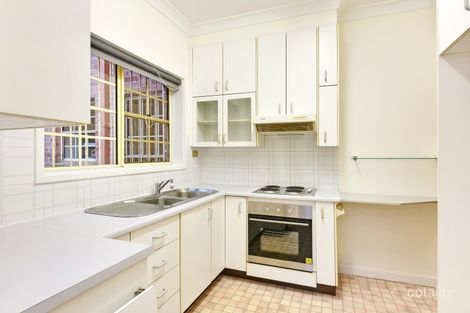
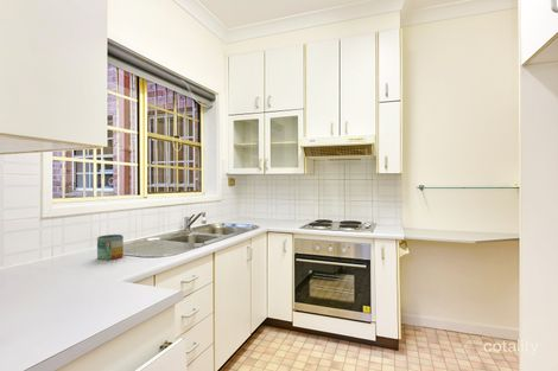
+ mug [96,234,125,261]
